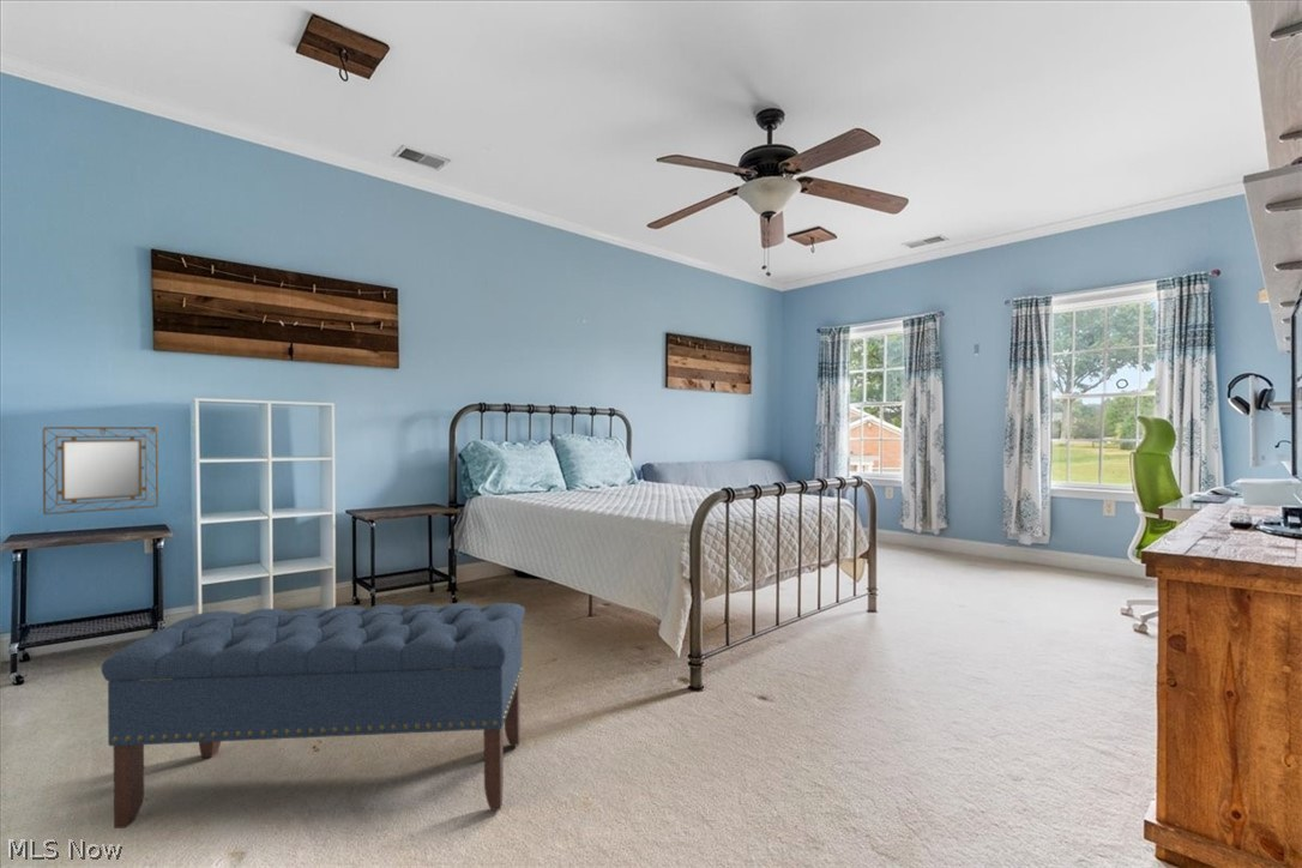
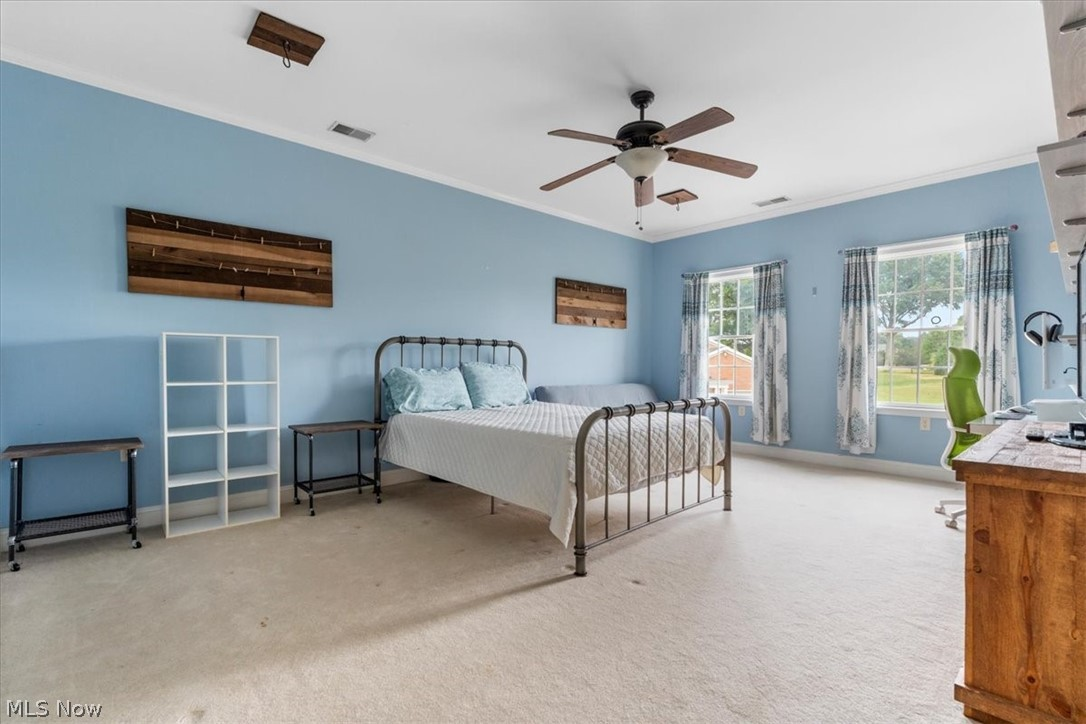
- home mirror [42,426,159,516]
- bench [101,602,526,830]
